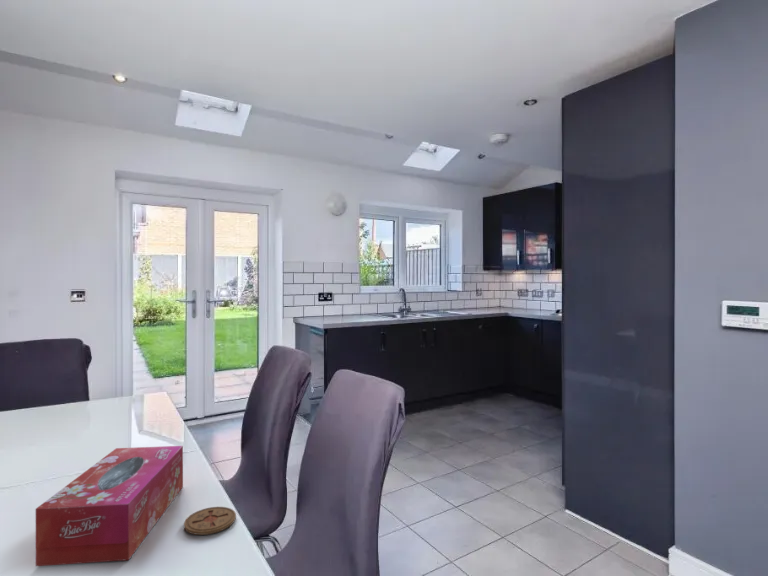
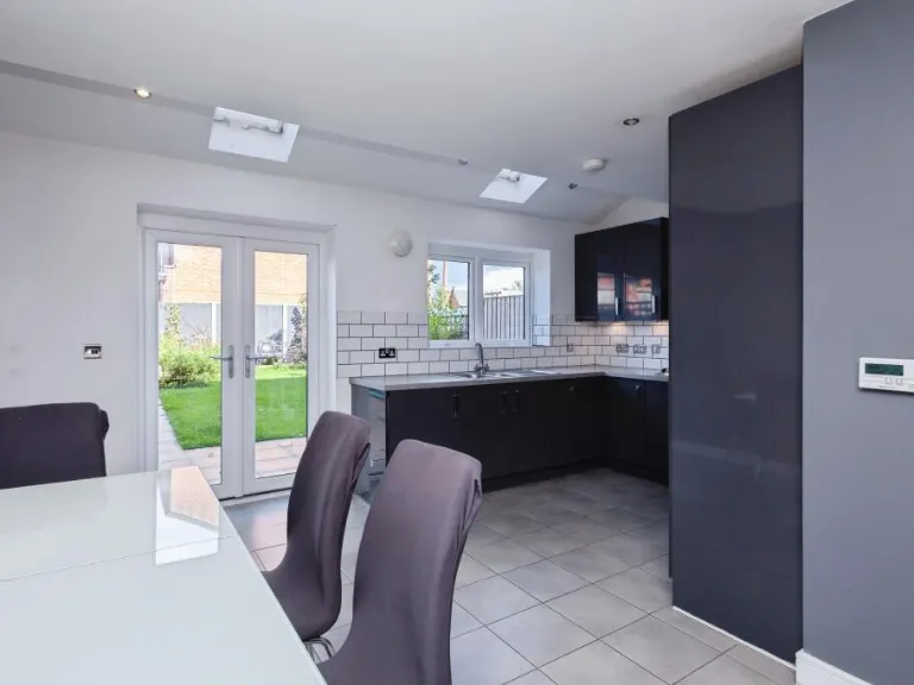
- coaster [183,506,237,536]
- tissue box [35,445,184,567]
